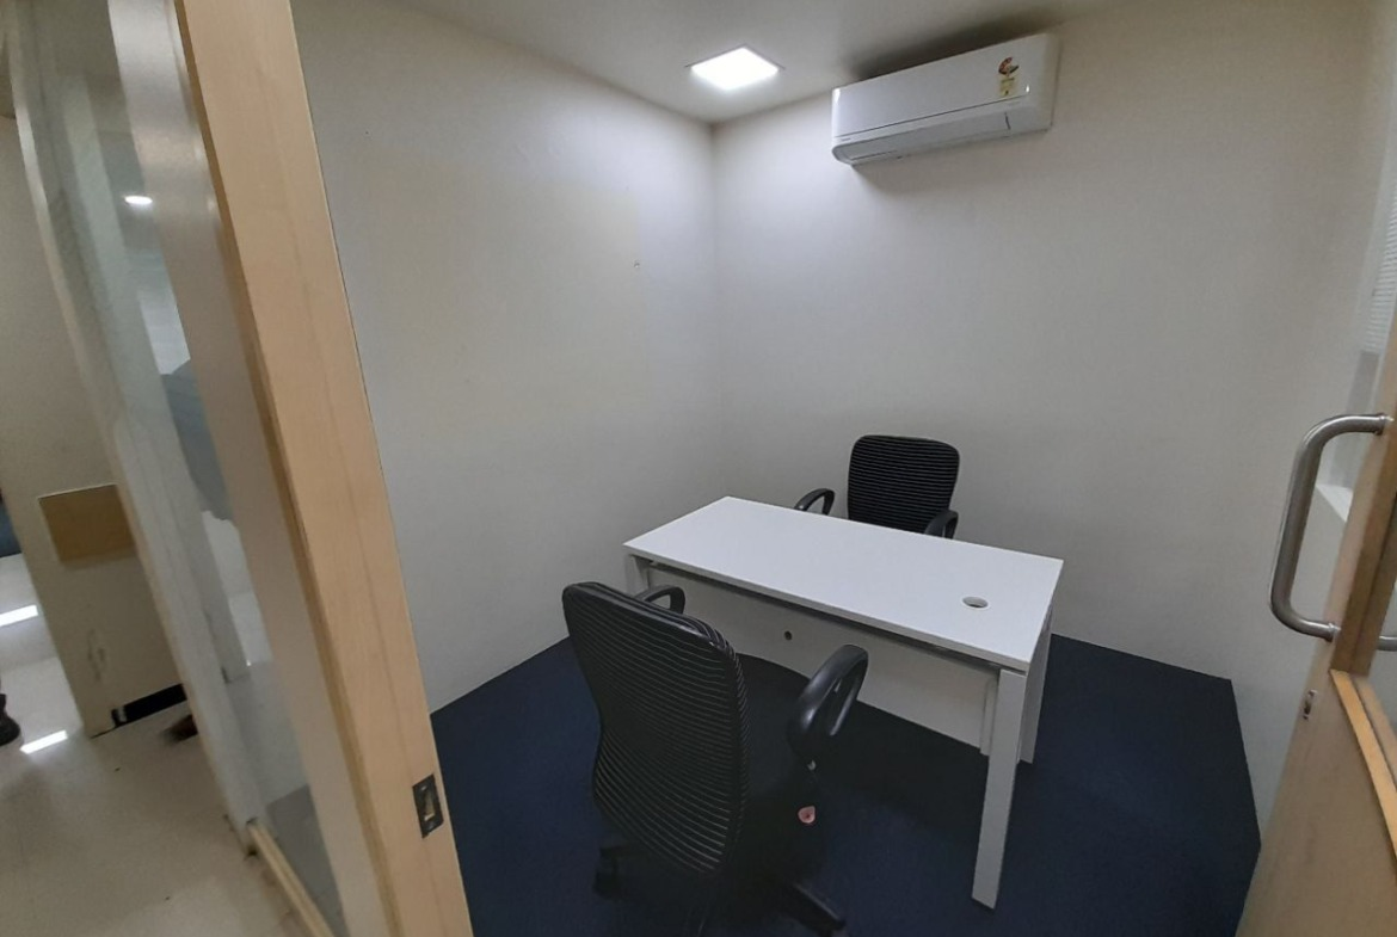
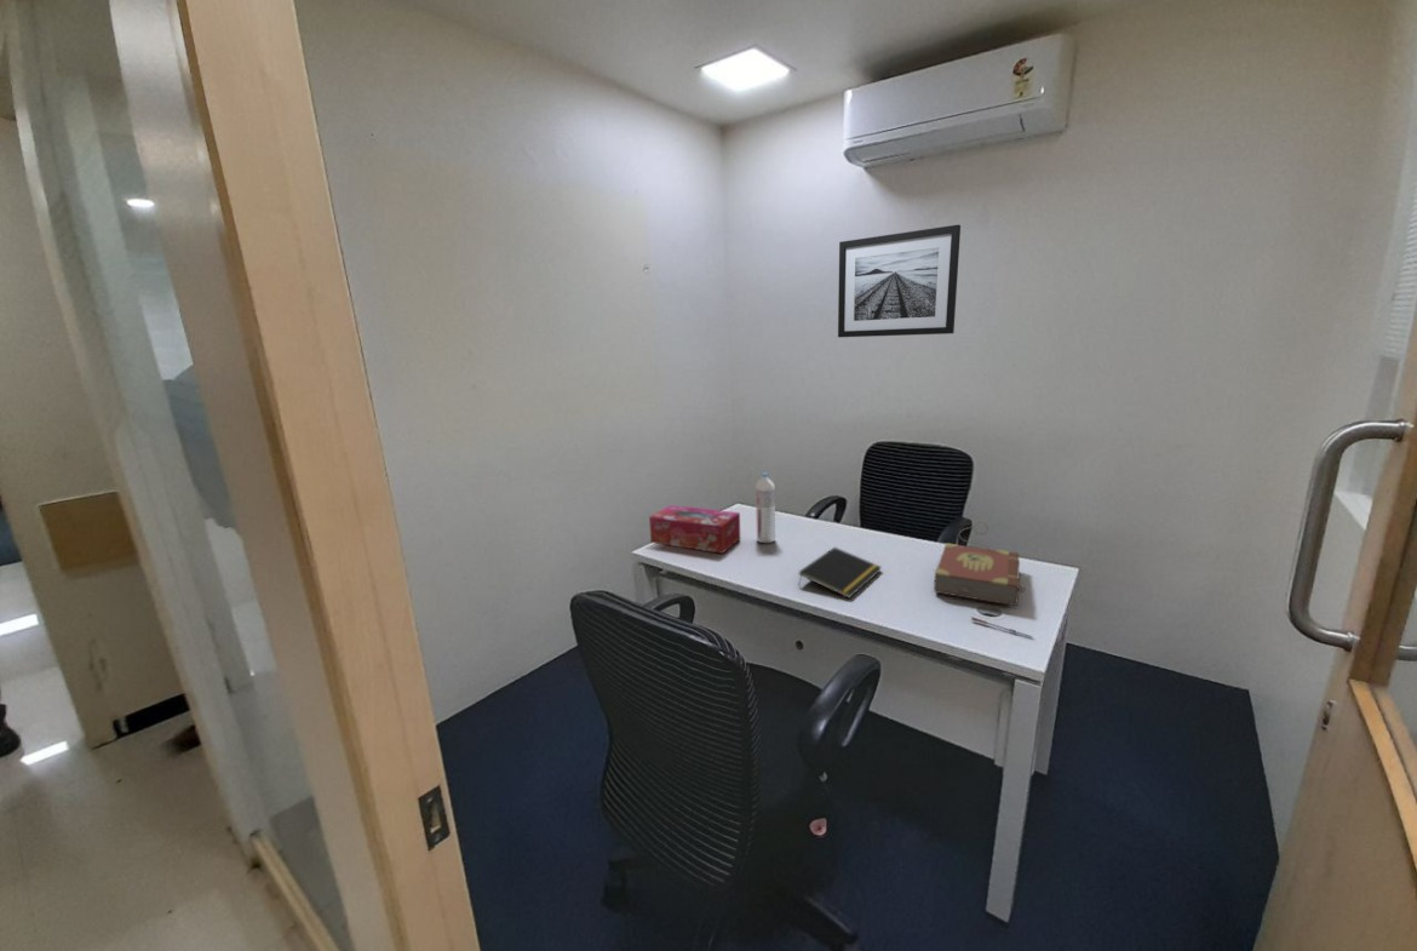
+ wall art [837,223,962,338]
+ book [933,521,1027,607]
+ notepad [797,546,883,600]
+ pen [970,615,1034,638]
+ tissue box [648,504,741,555]
+ water bottle [755,471,776,544]
